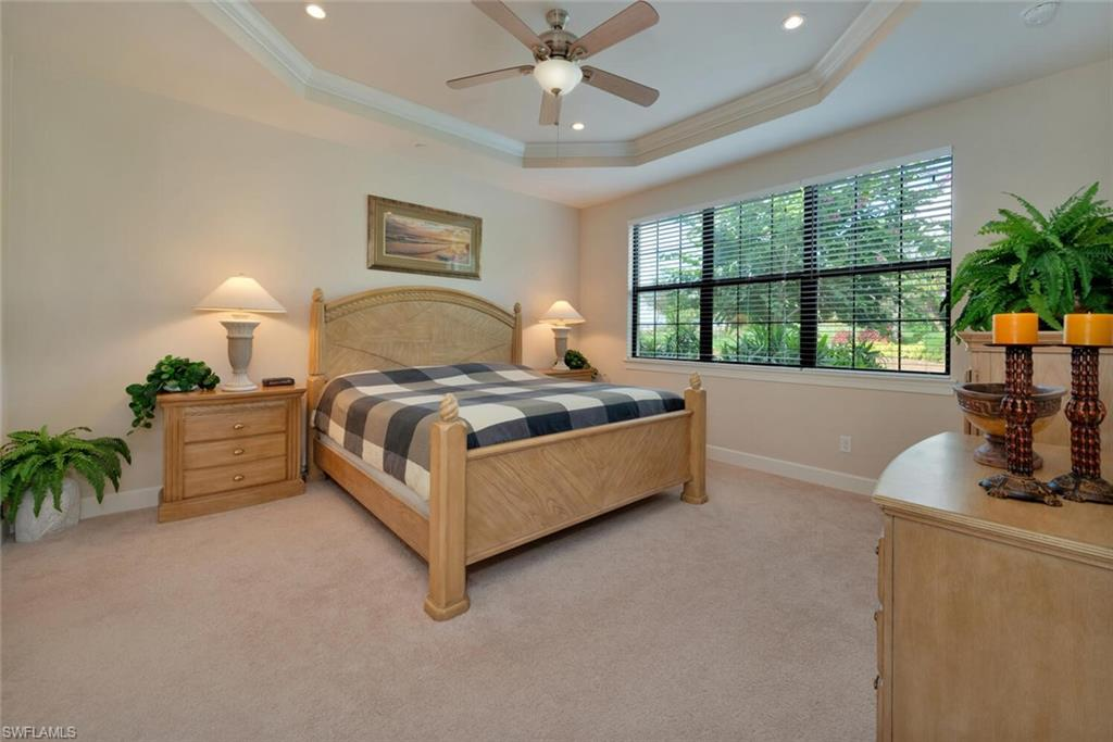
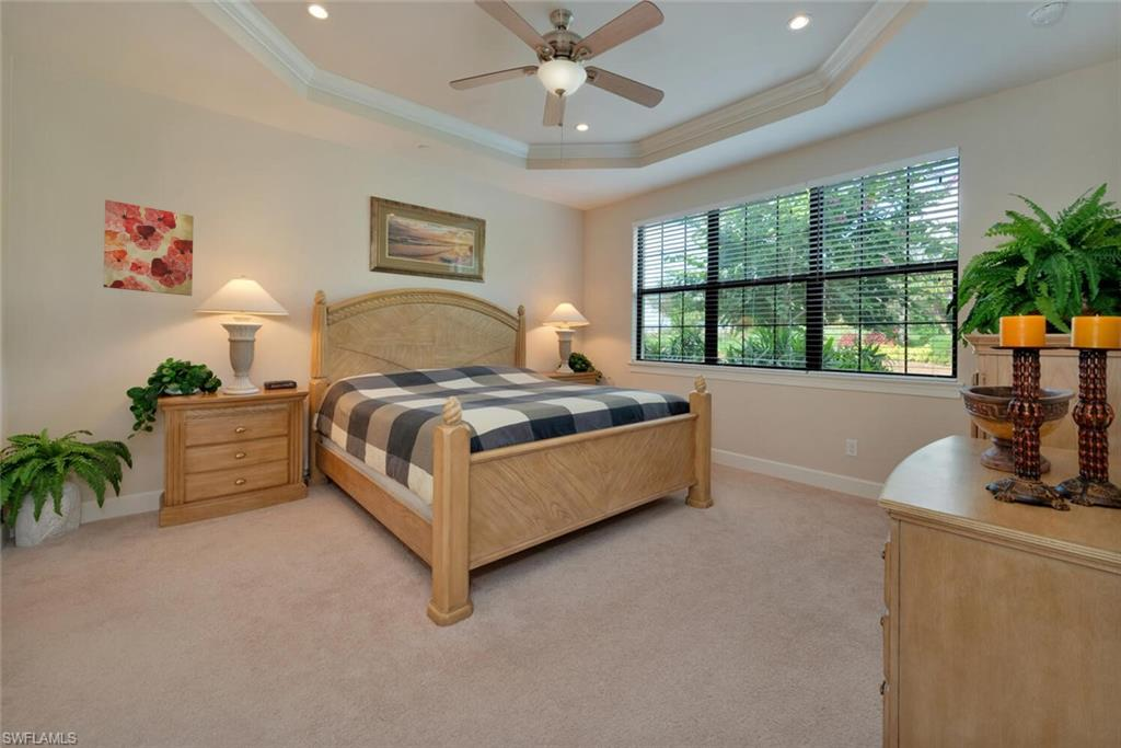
+ wall art [103,199,195,297]
